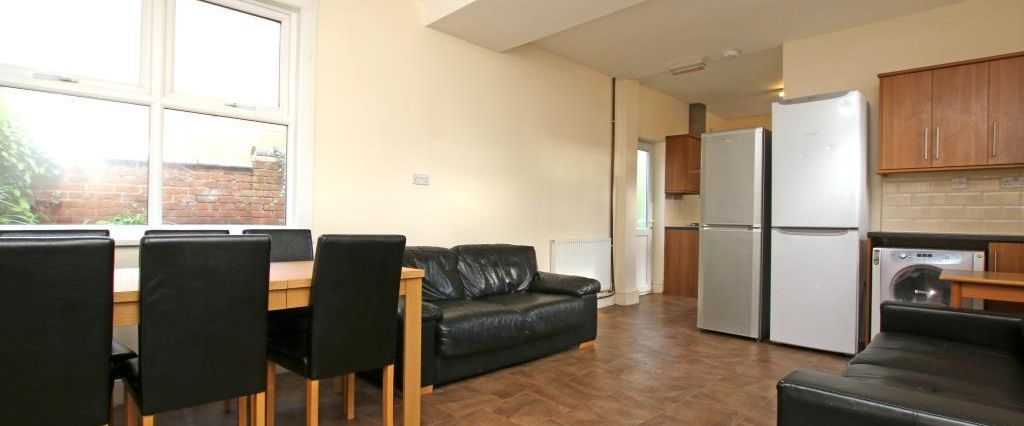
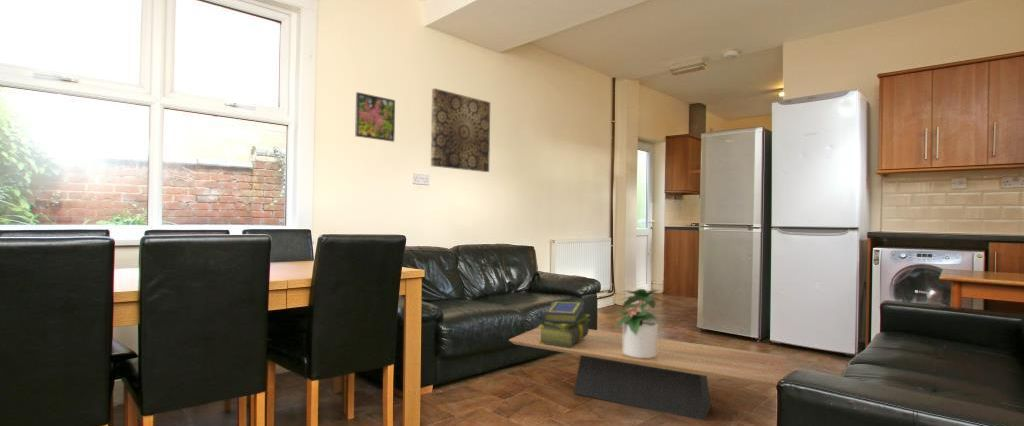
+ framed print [354,91,396,143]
+ coffee table [508,326,788,422]
+ stack of books [538,300,591,348]
+ potted plant [612,288,672,358]
+ wall art [430,87,491,173]
